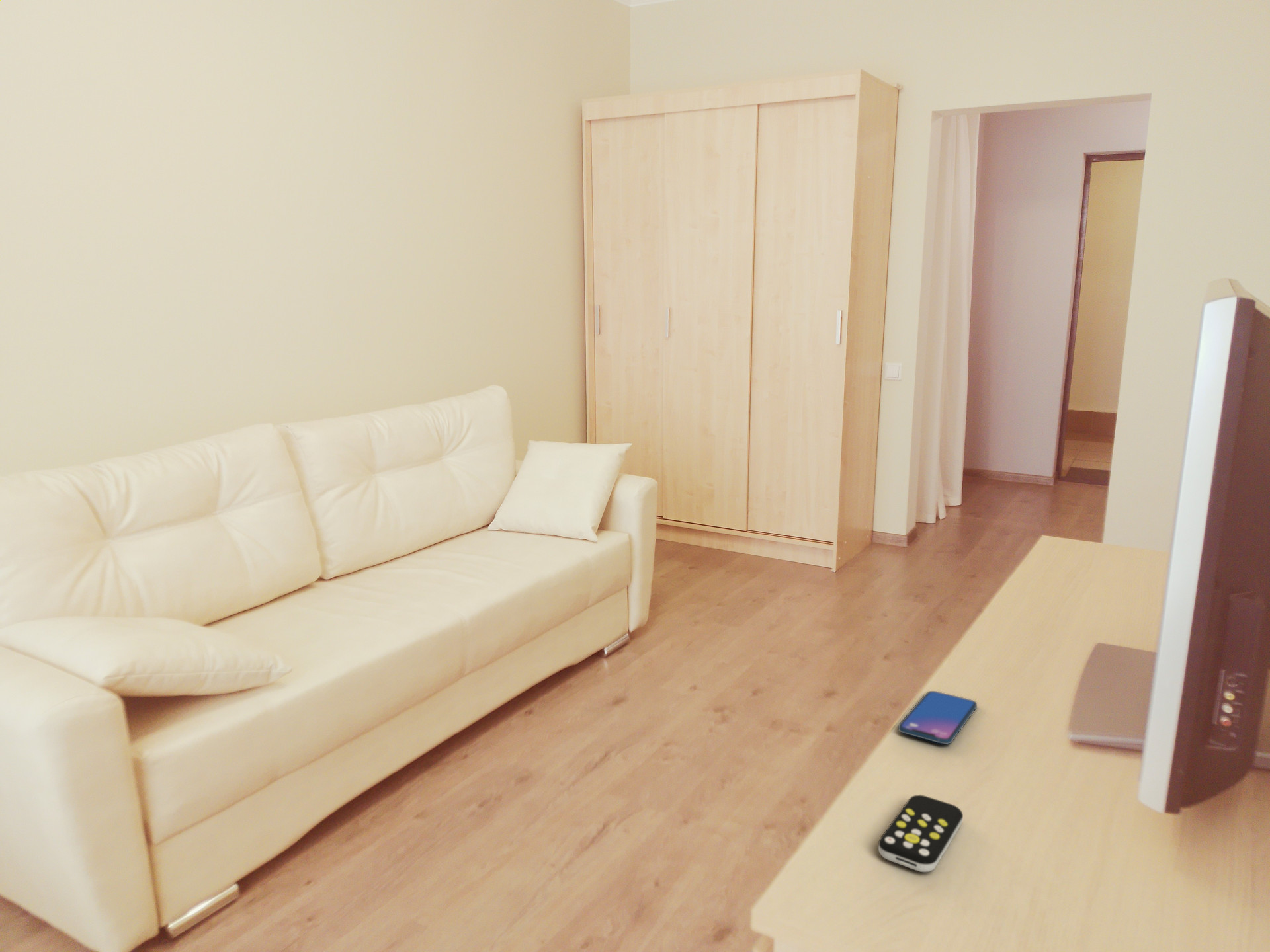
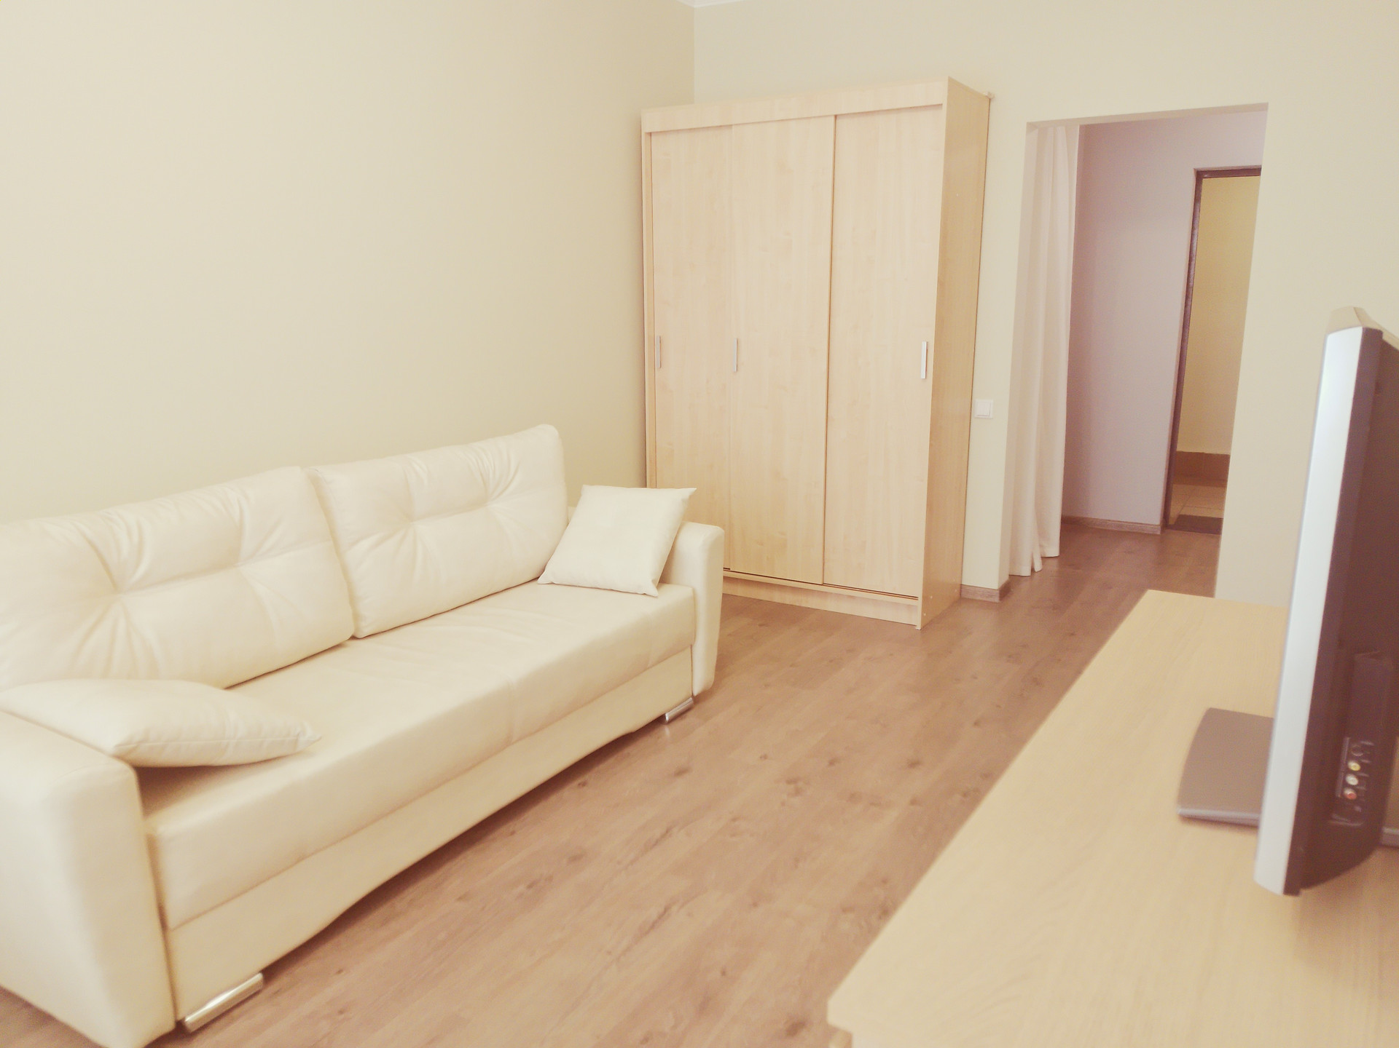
- remote control [878,794,964,873]
- smartphone [898,690,978,745]
